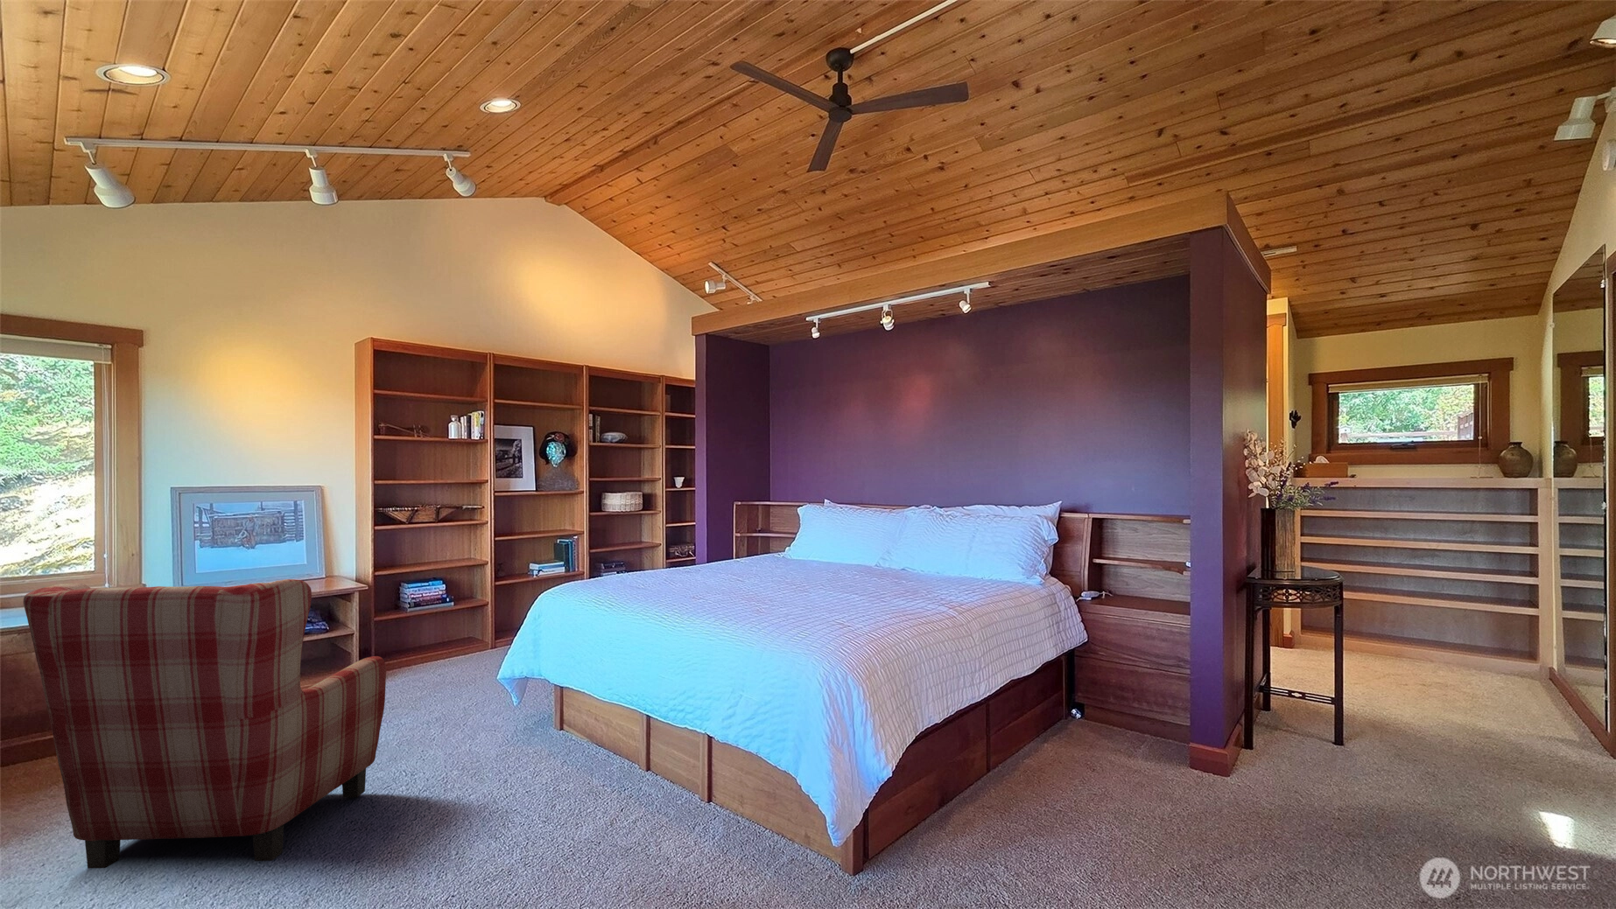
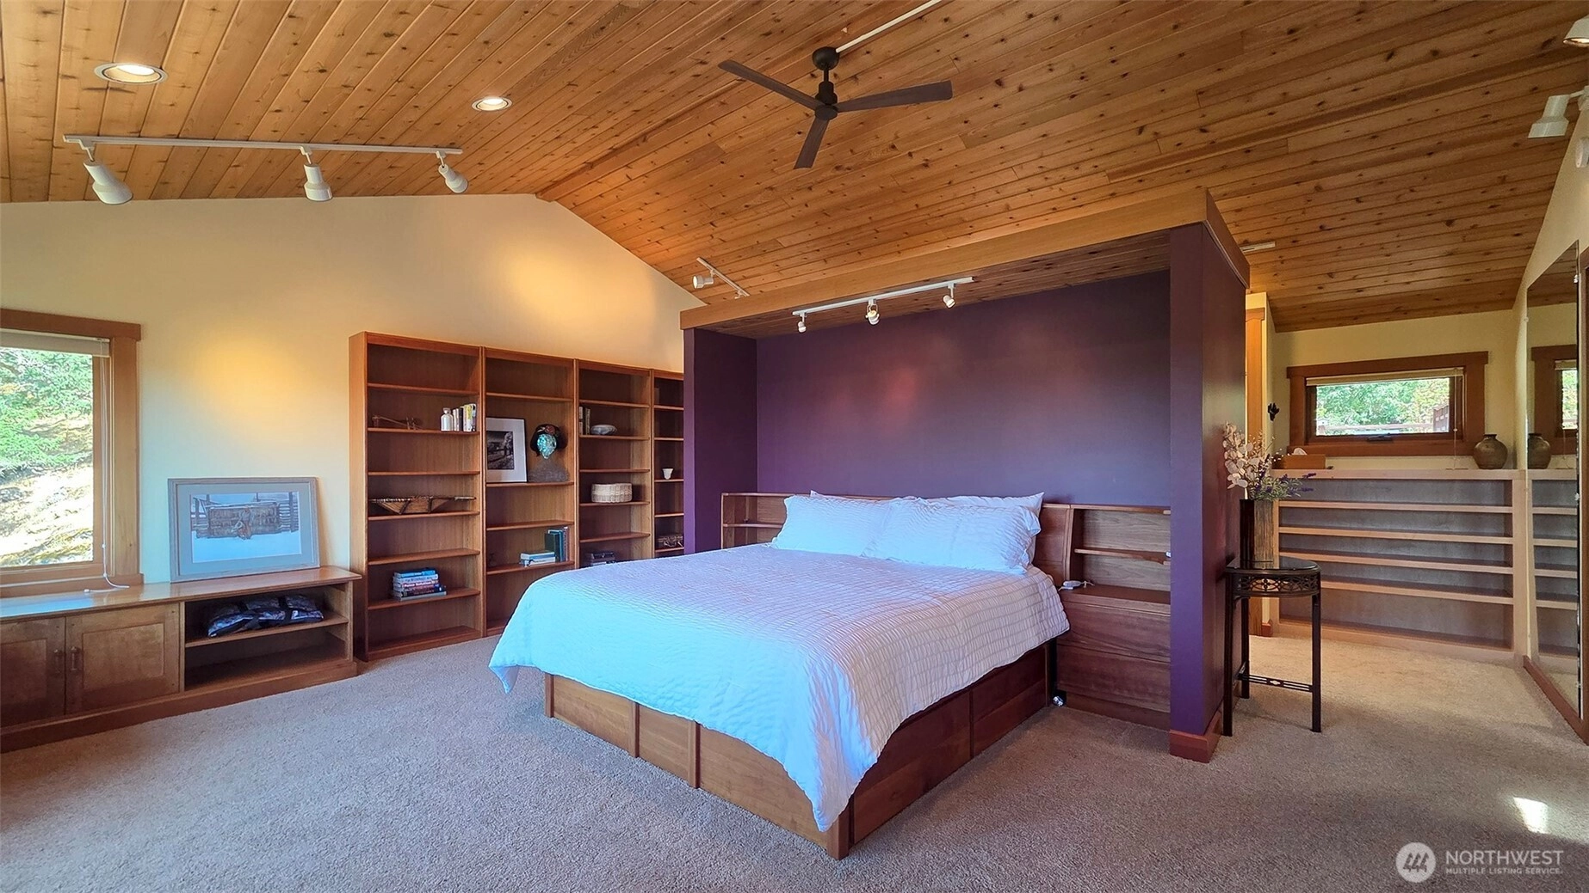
- armchair [23,578,387,870]
